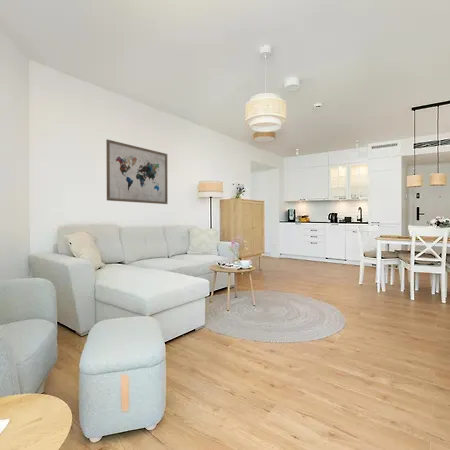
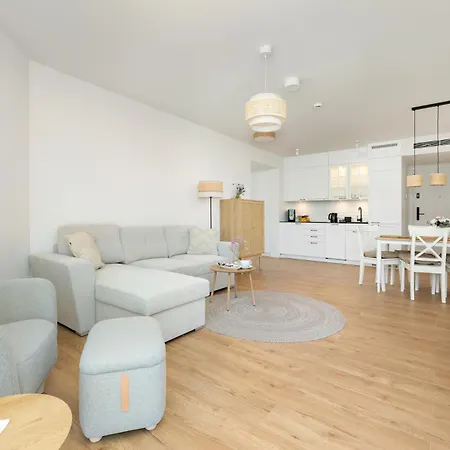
- wall art [105,139,169,205]
